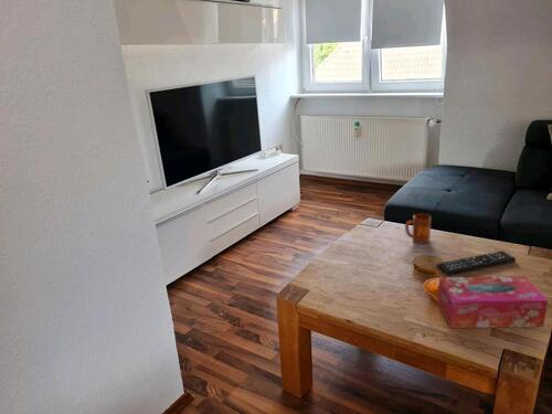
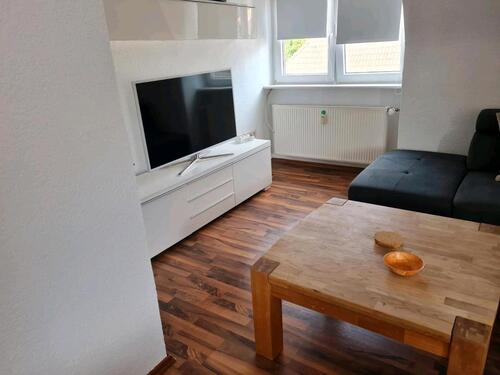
- tissue box [436,275,549,329]
- remote control [436,250,517,276]
- mug [404,212,432,245]
